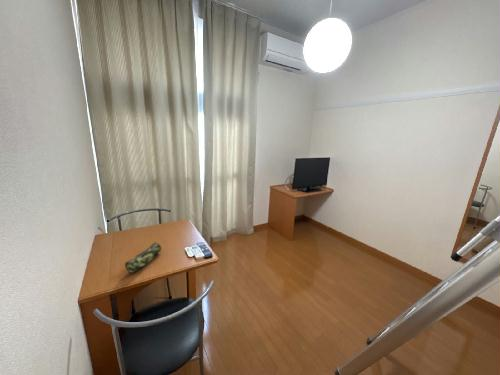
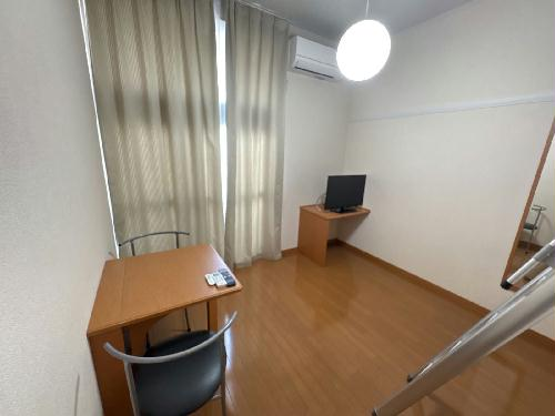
- pencil case [124,242,162,273]
